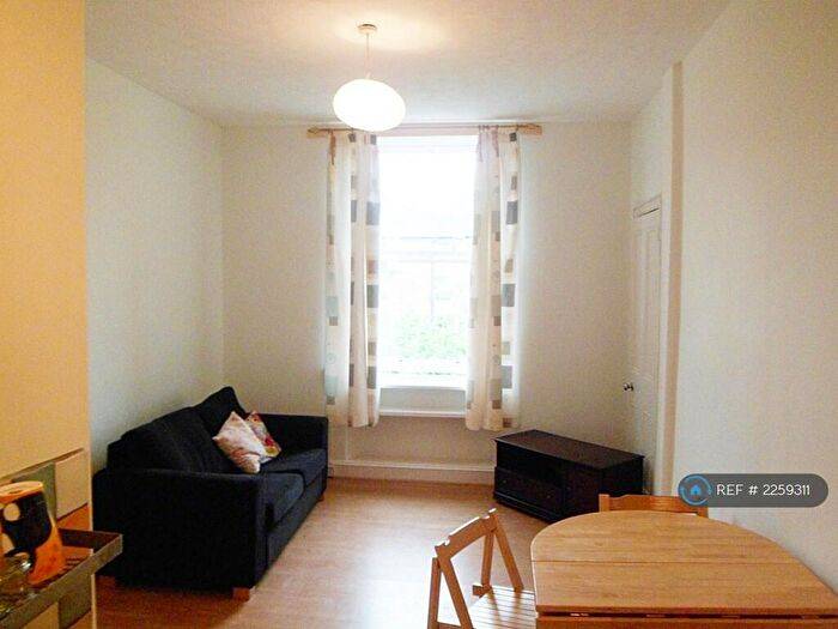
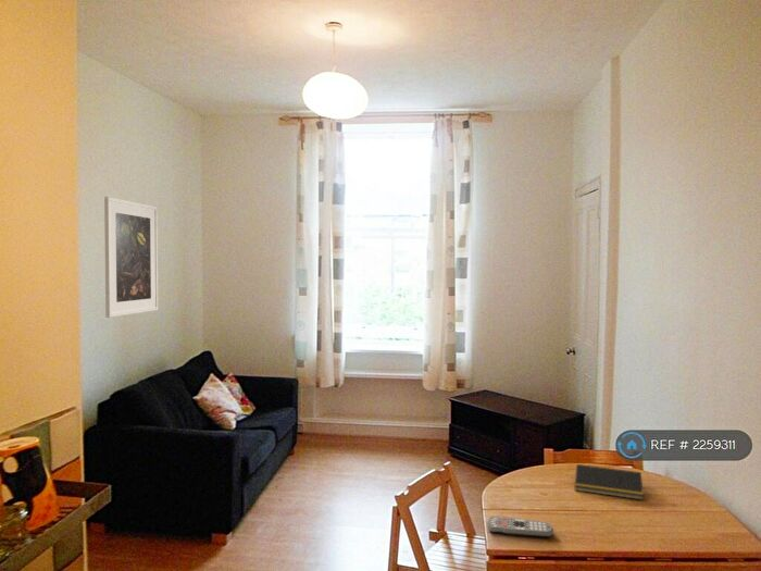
+ notepad [574,463,645,501]
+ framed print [103,196,160,319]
+ remote control [487,516,554,538]
